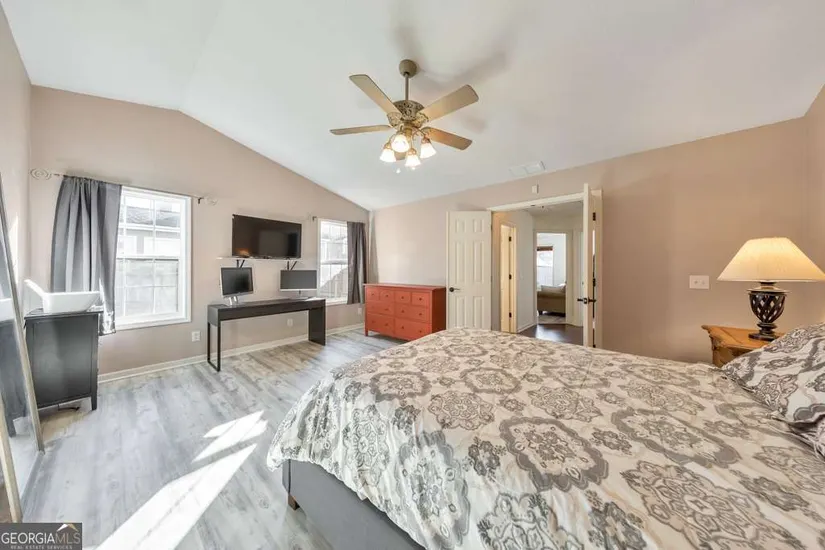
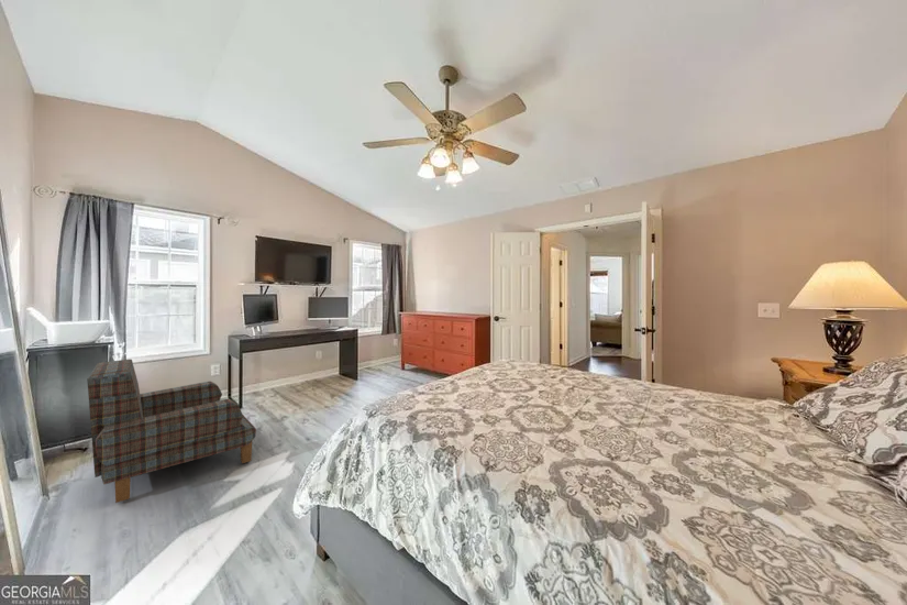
+ armchair [86,359,257,504]
